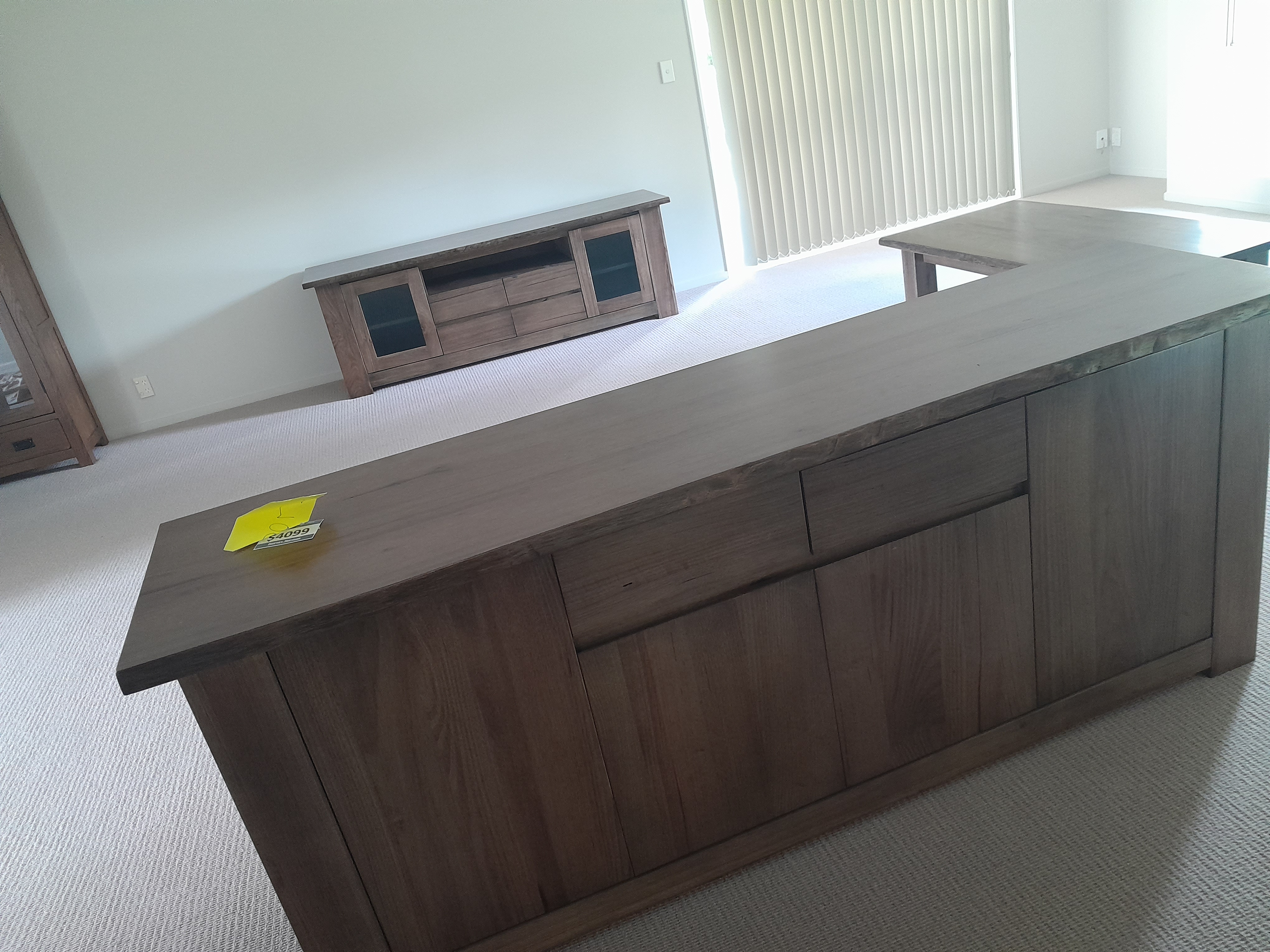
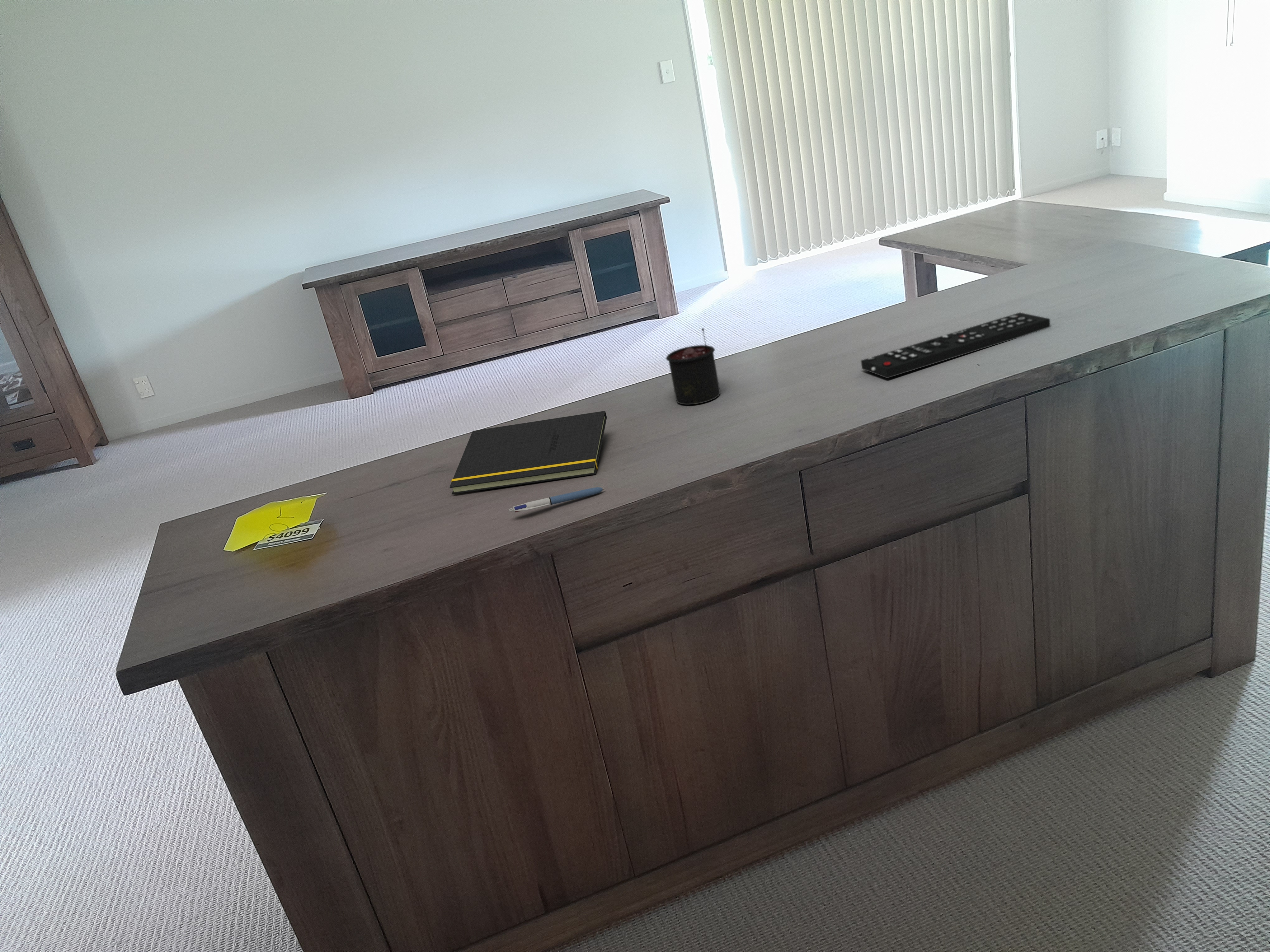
+ notepad [449,410,607,494]
+ pen [509,487,605,513]
+ candle [666,328,721,405]
+ remote control [861,312,1051,379]
